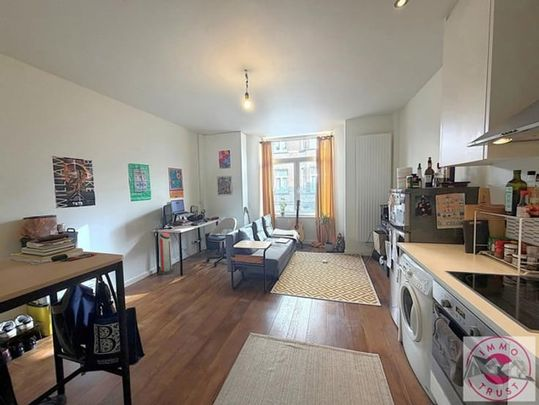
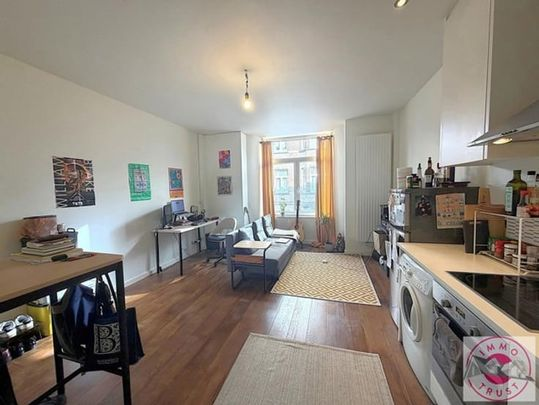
- air purifier [157,232,175,276]
